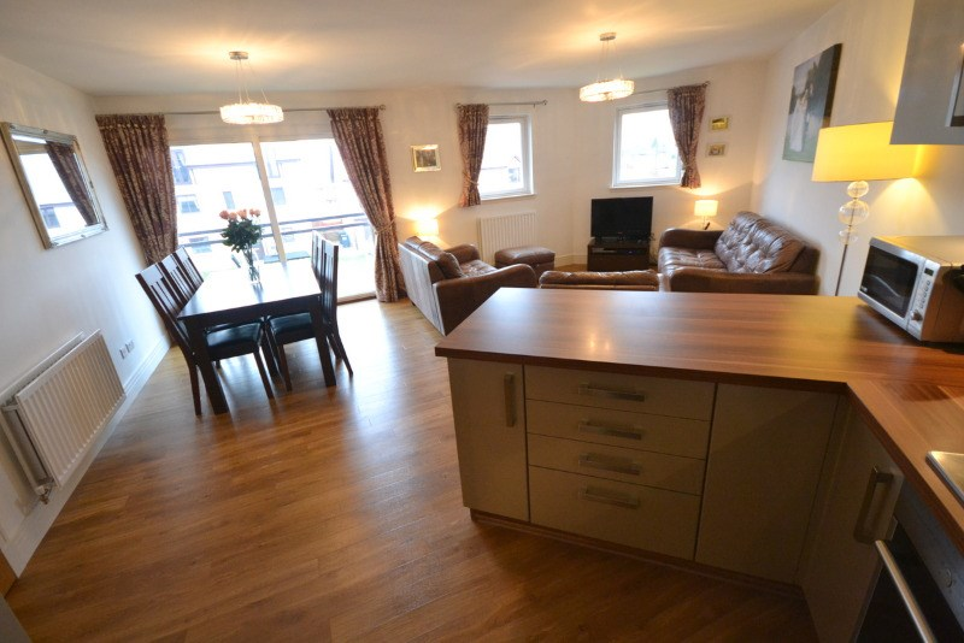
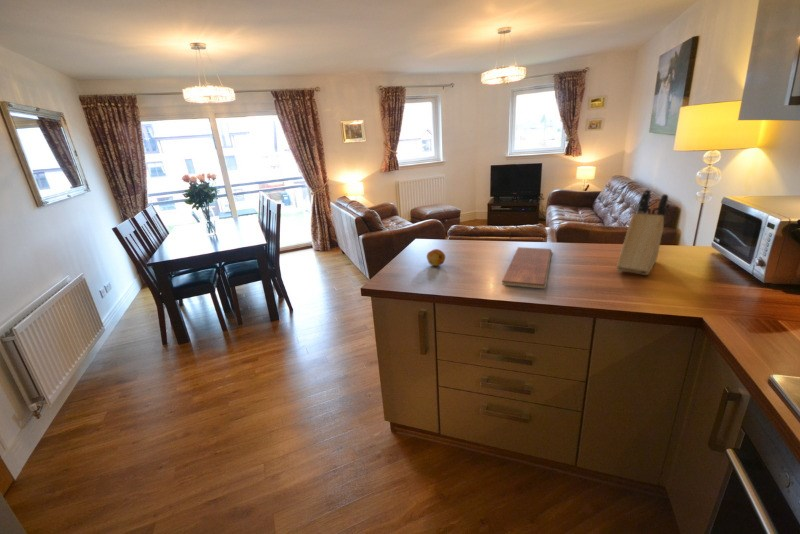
+ knife block [616,188,669,276]
+ chopping board [501,246,553,289]
+ fruit [426,248,446,267]
